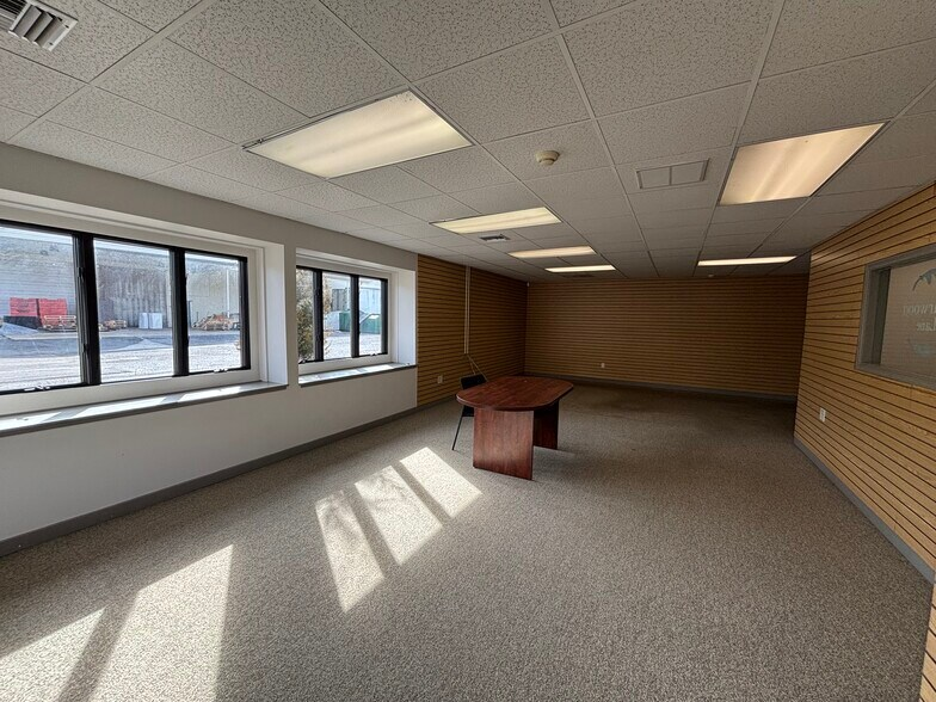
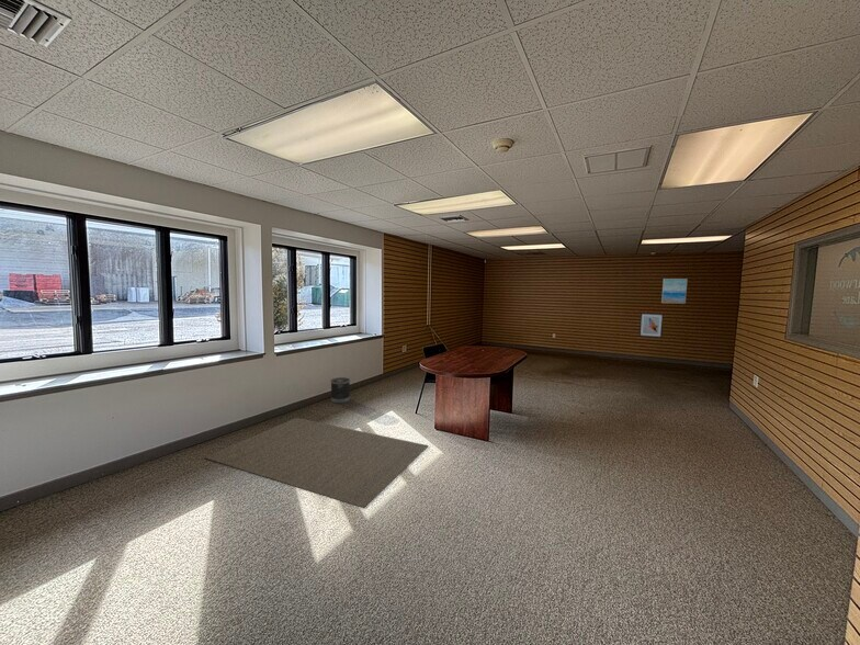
+ wall art [638,312,665,339]
+ wall art [660,278,689,305]
+ rug [203,417,429,509]
+ wastebasket [330,376,351,404]
